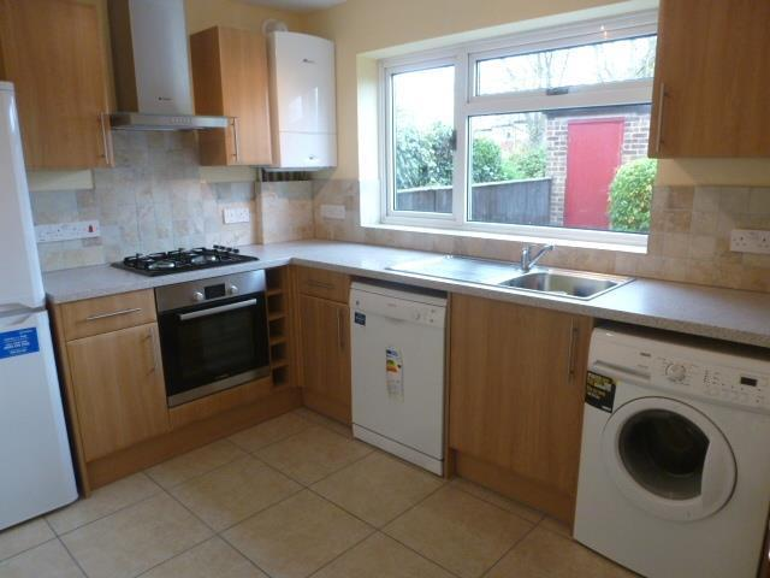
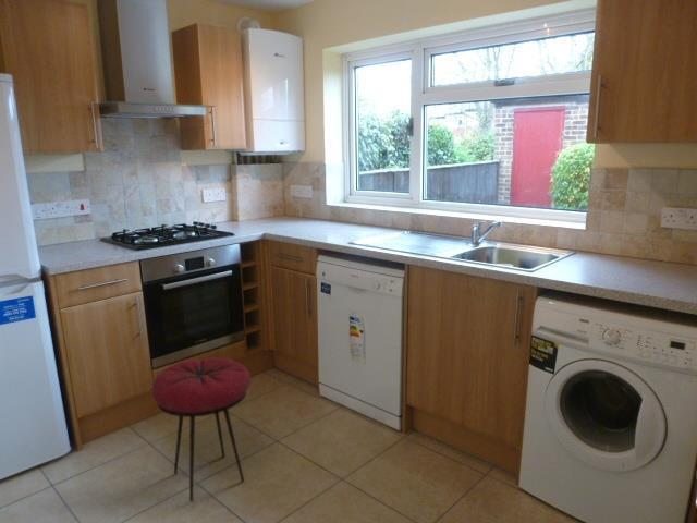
+ stool [151,356,252,502]
